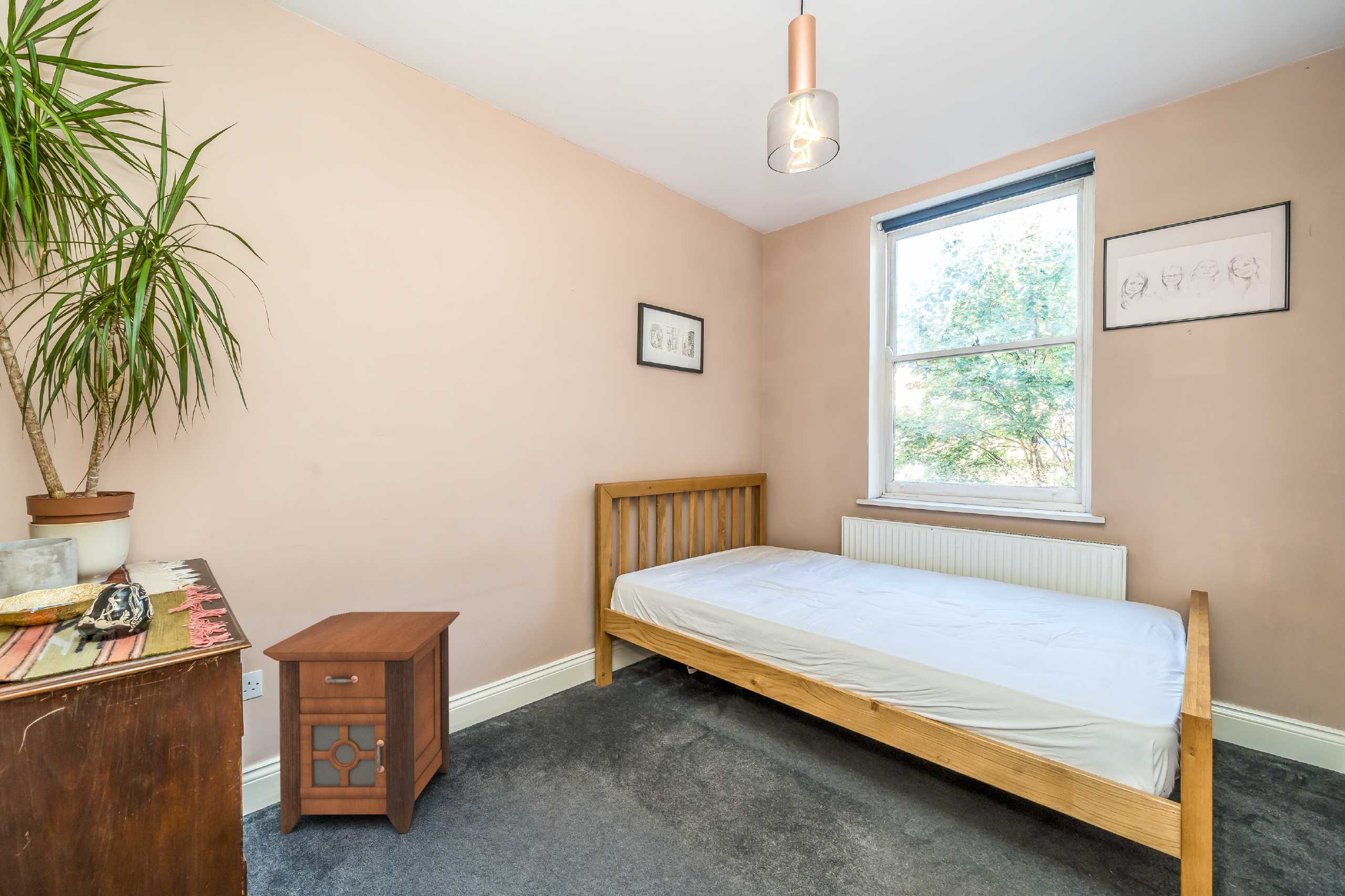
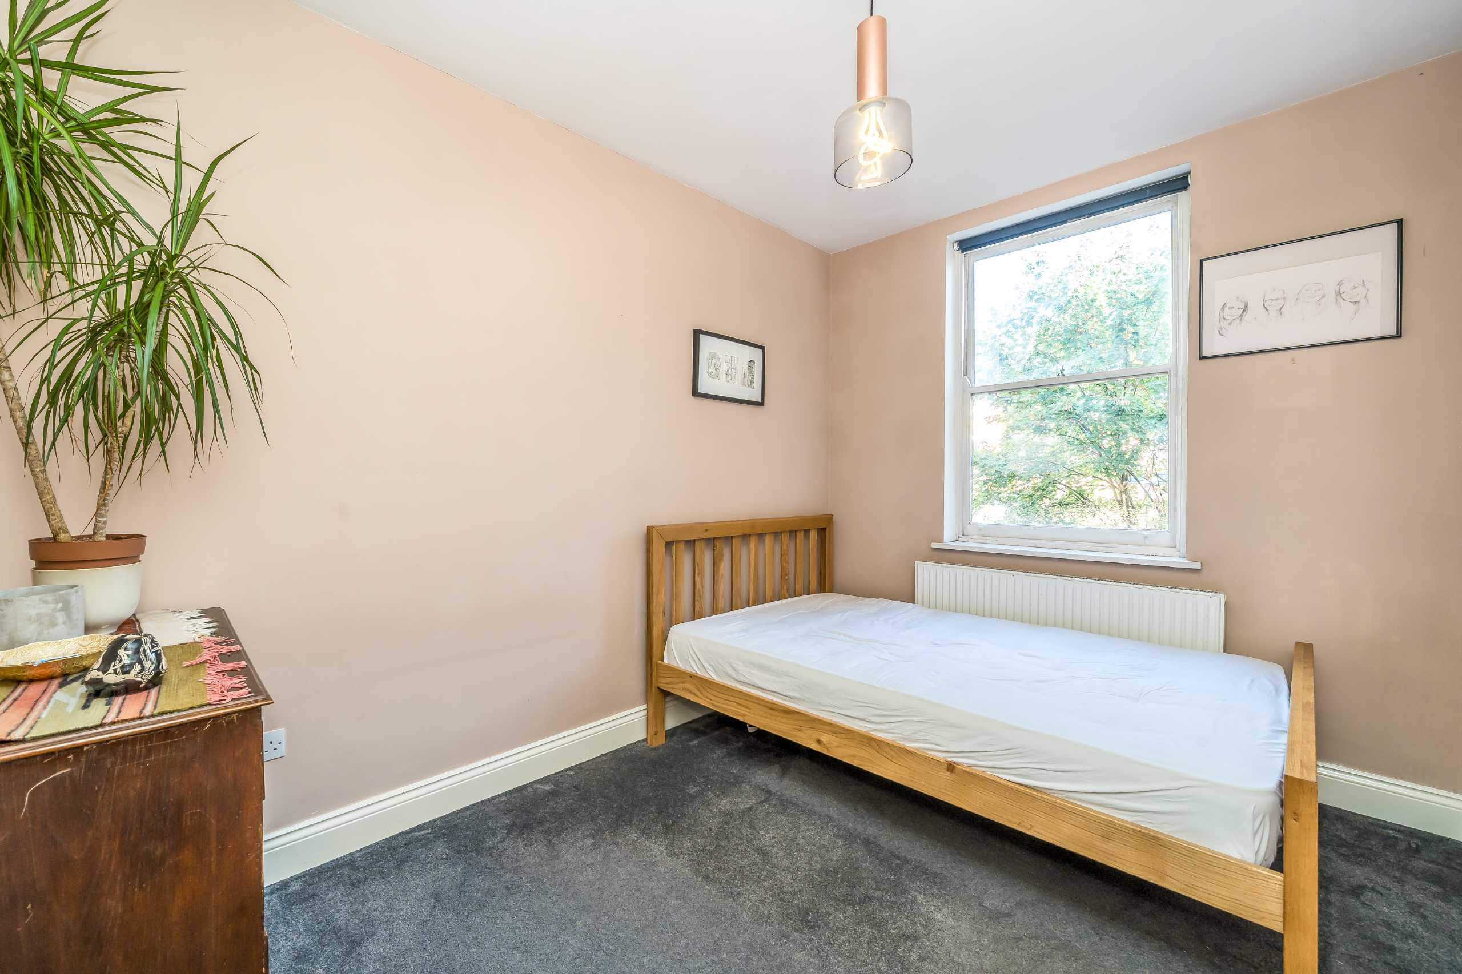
- nightstand [263,611,460,835]
